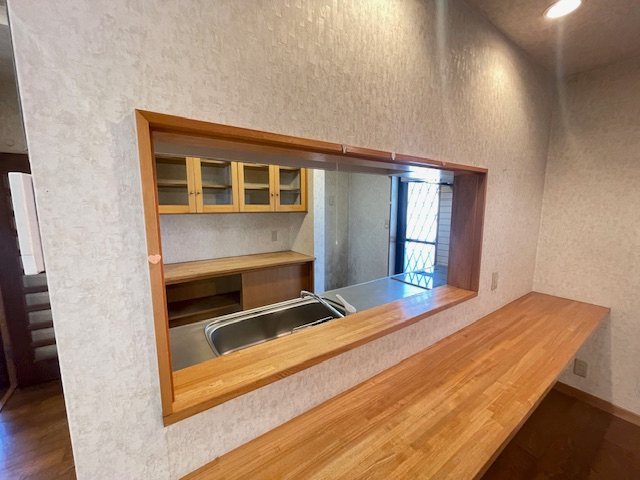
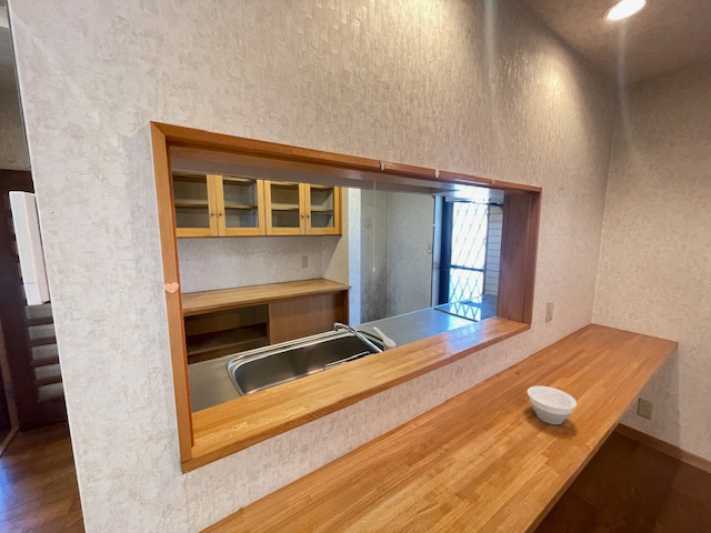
+ bowl [527,385,578,425]
